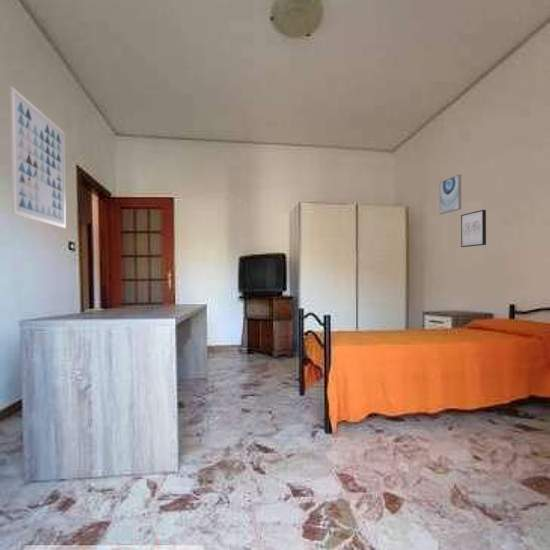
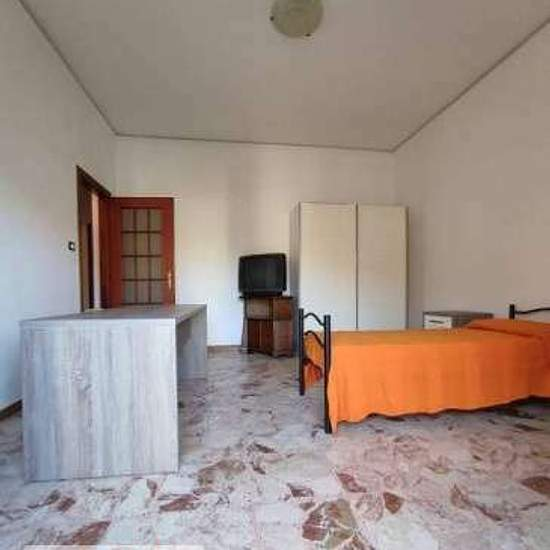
- wall art [9,86,67,229]
- wall art [439,173,462,215]
- wall art [460,209,487,248]
